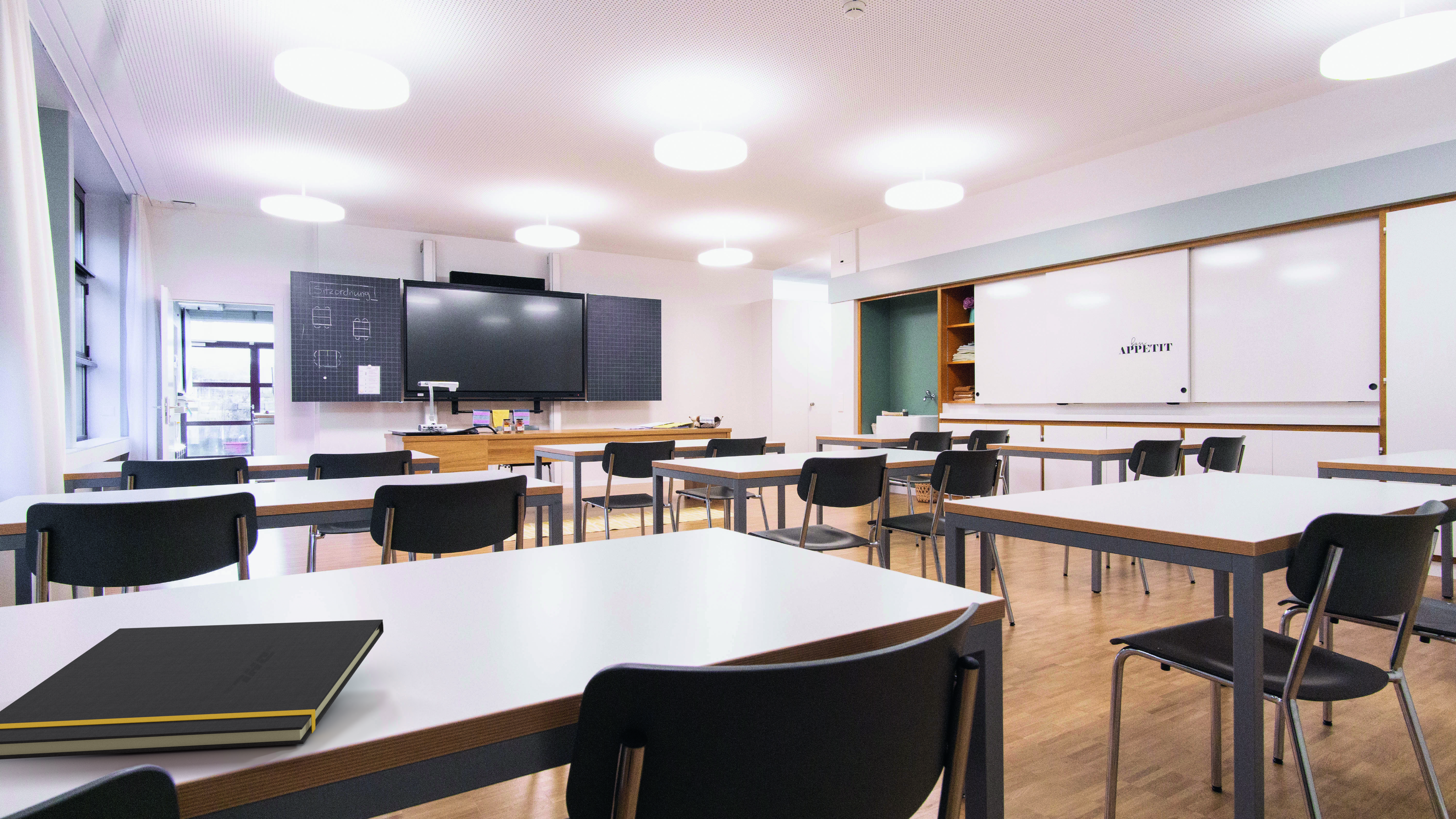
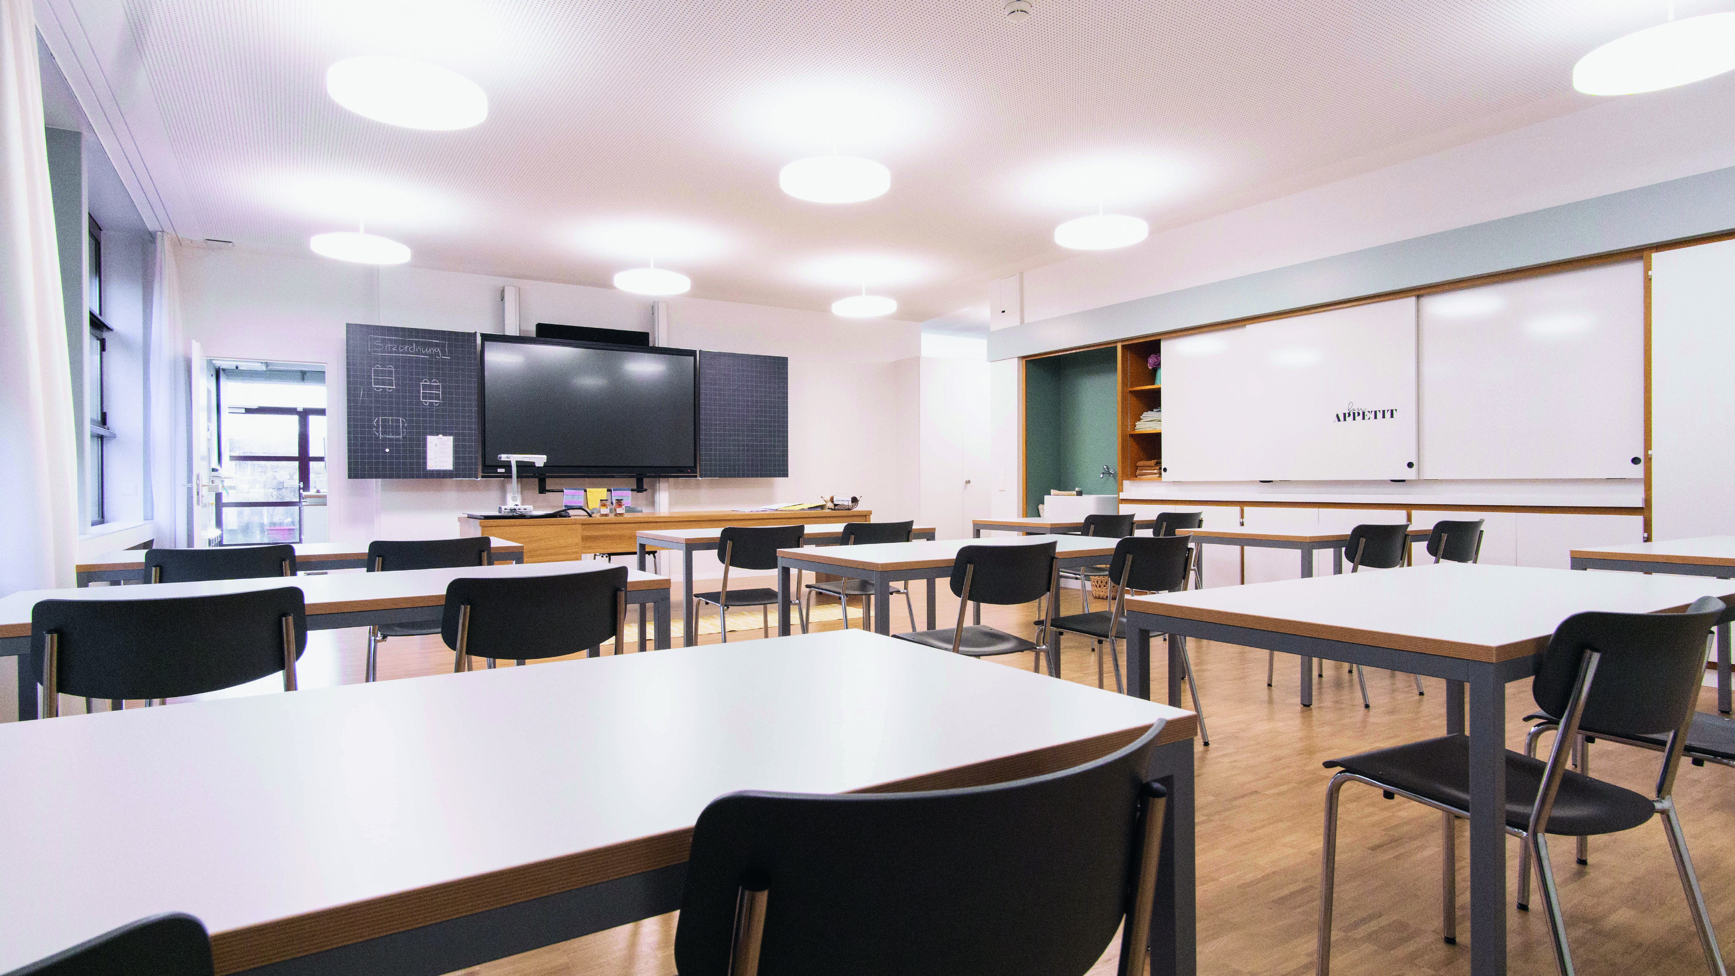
- notepad [0,619,384,760]
